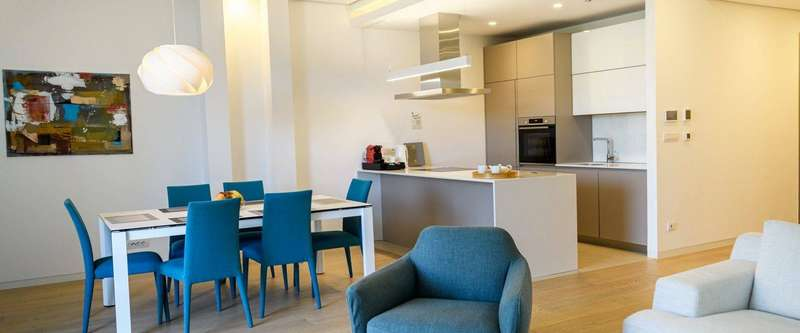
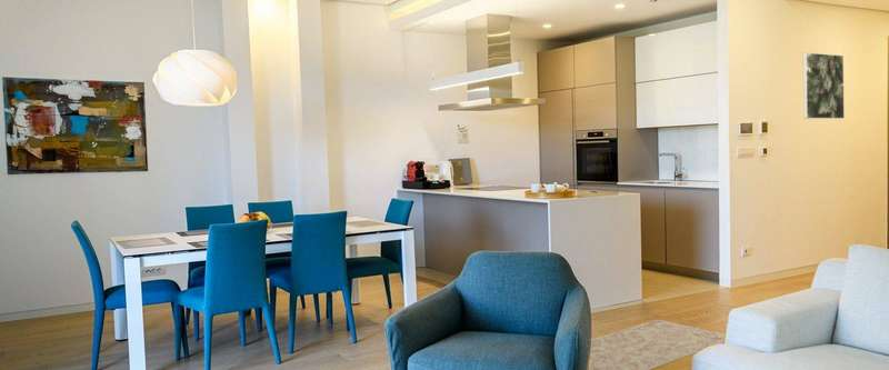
+ rug [588,318,727,370]
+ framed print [801,51,846,120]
